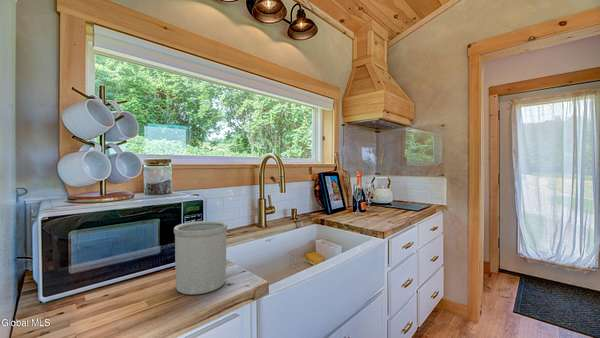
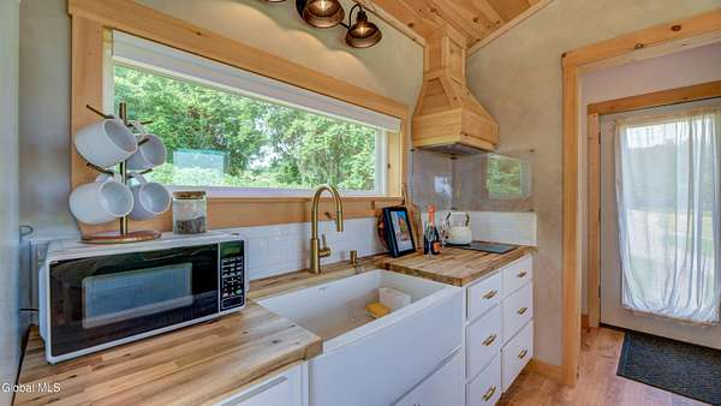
- utensil holder [173,220,229,295]
